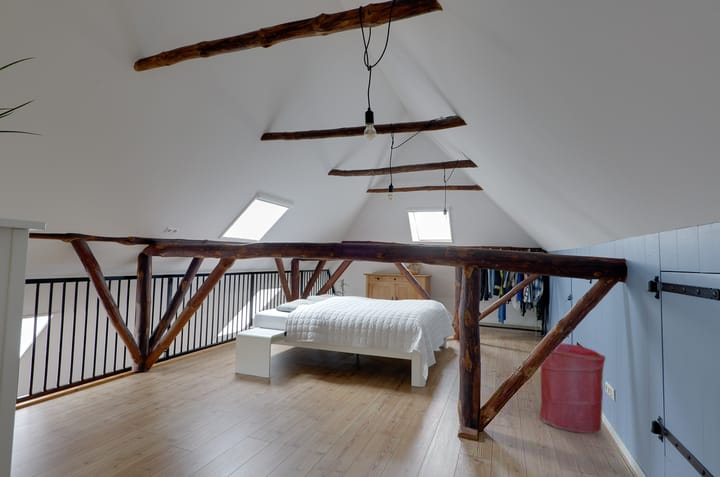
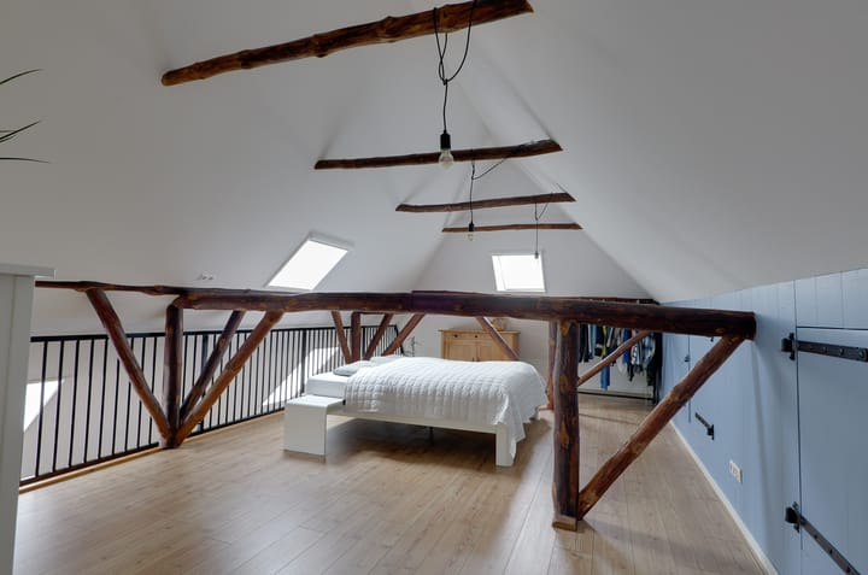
- laundry hamper [539,342,606,434]
